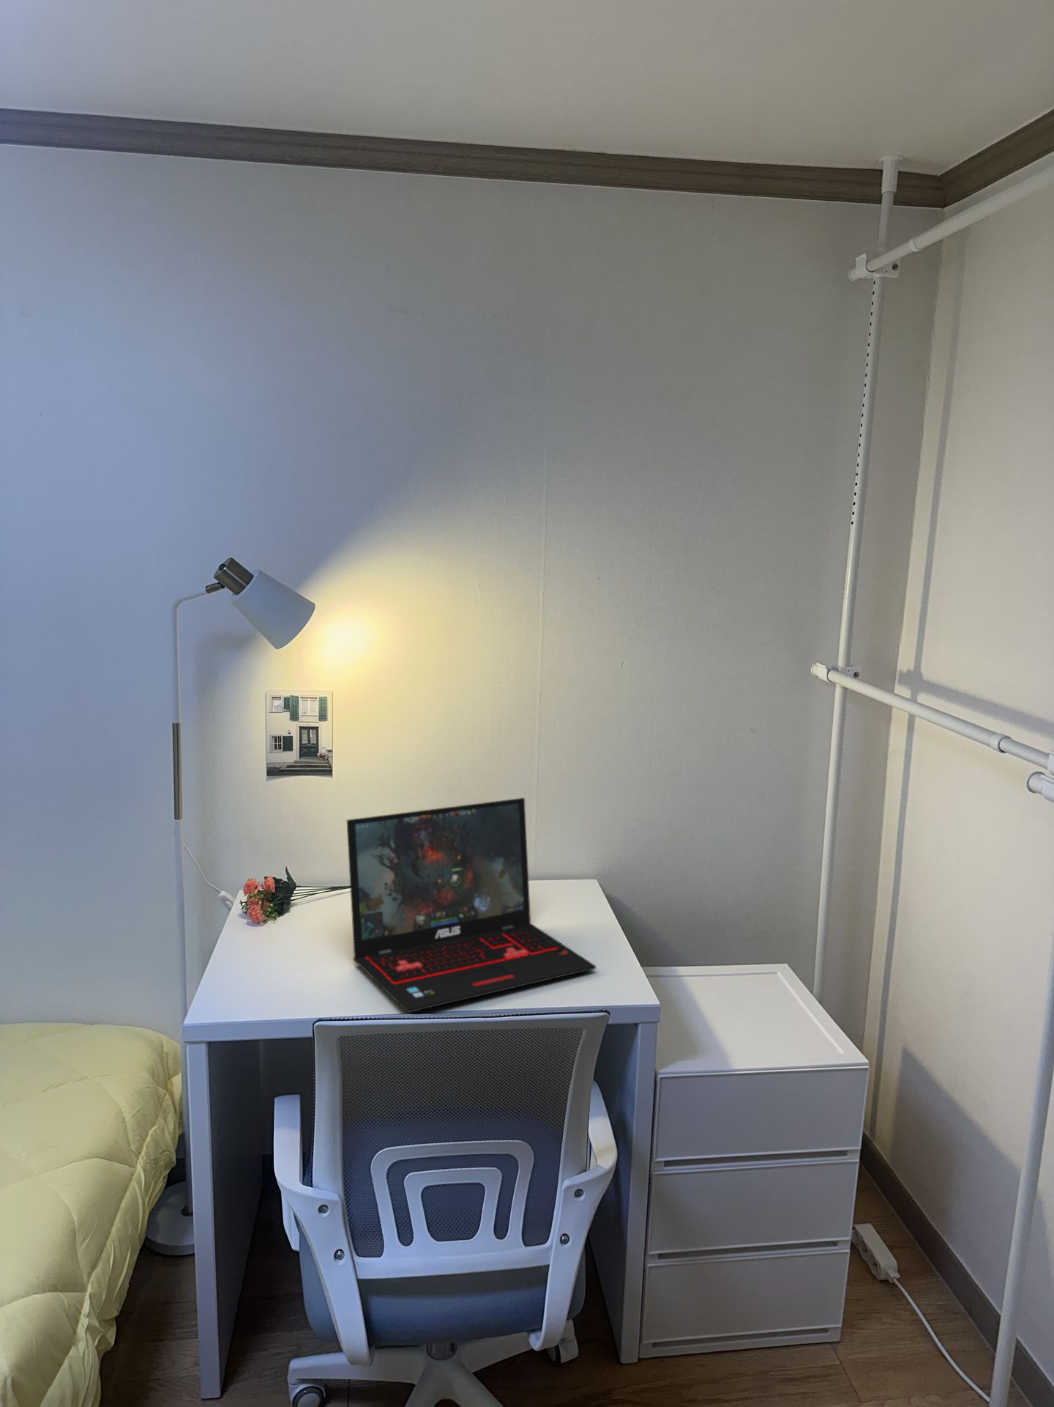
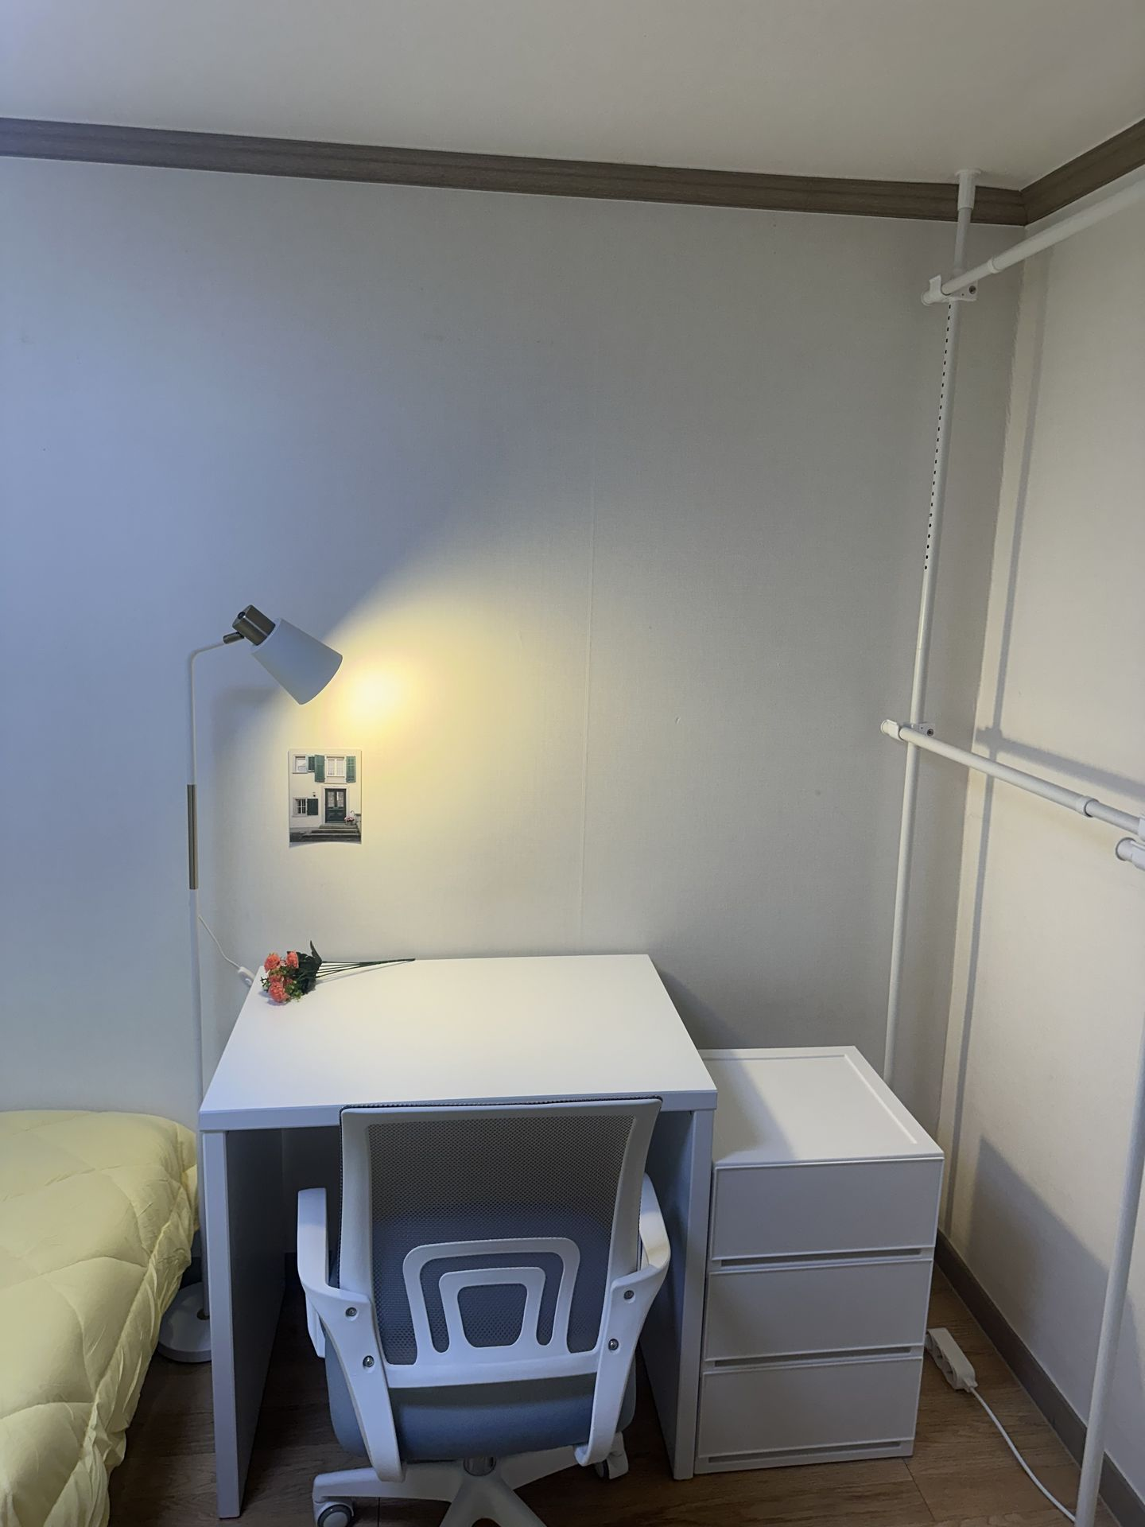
- laptop [347,798,597,1014]
